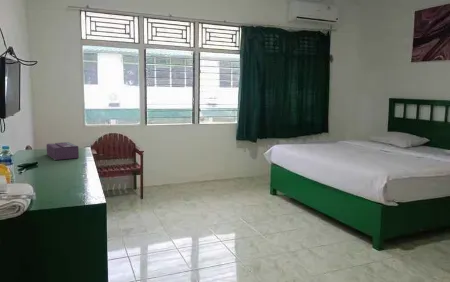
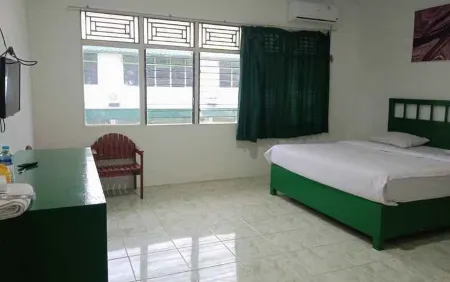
- tissue box [46,141,80,161]
